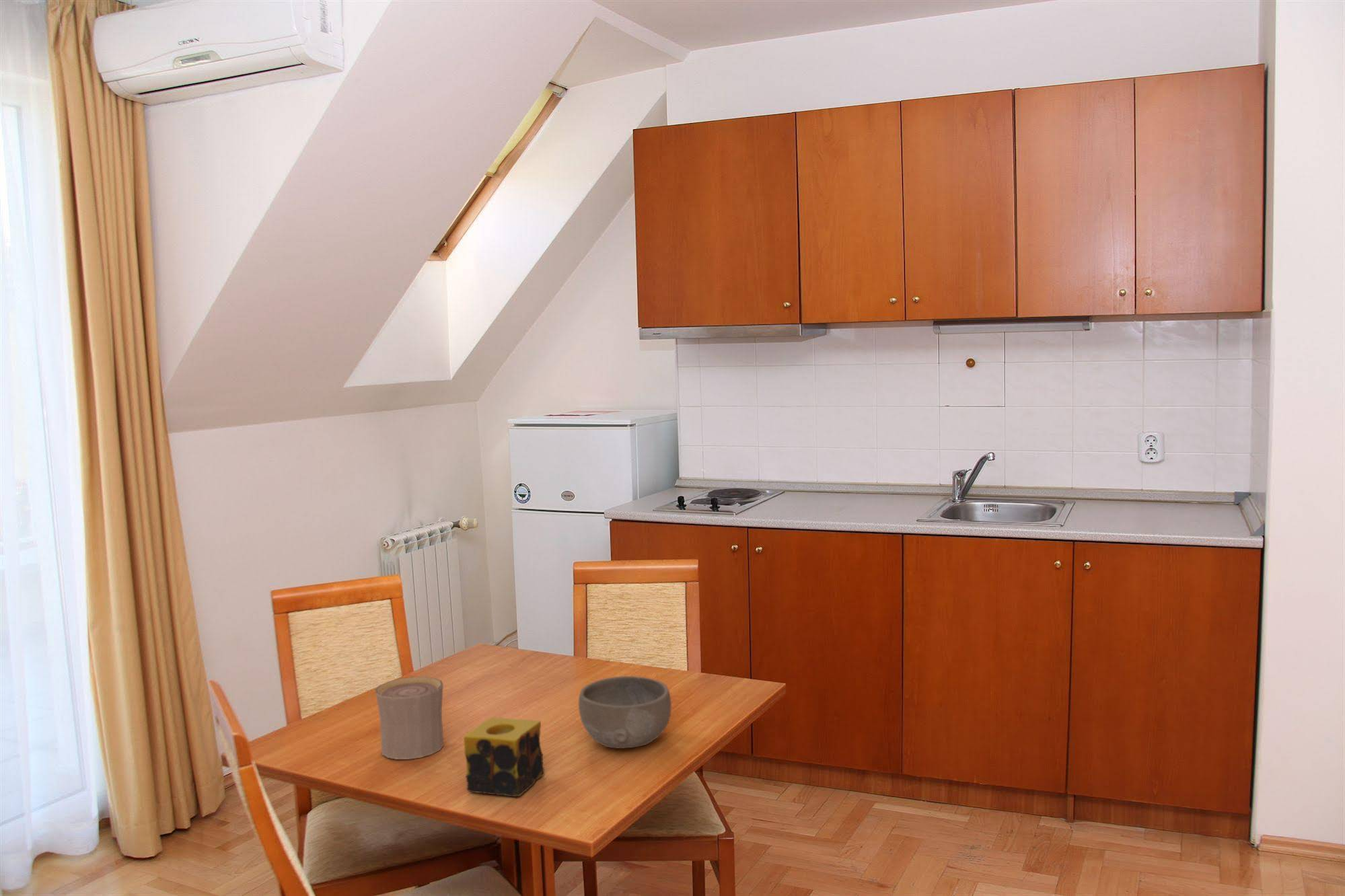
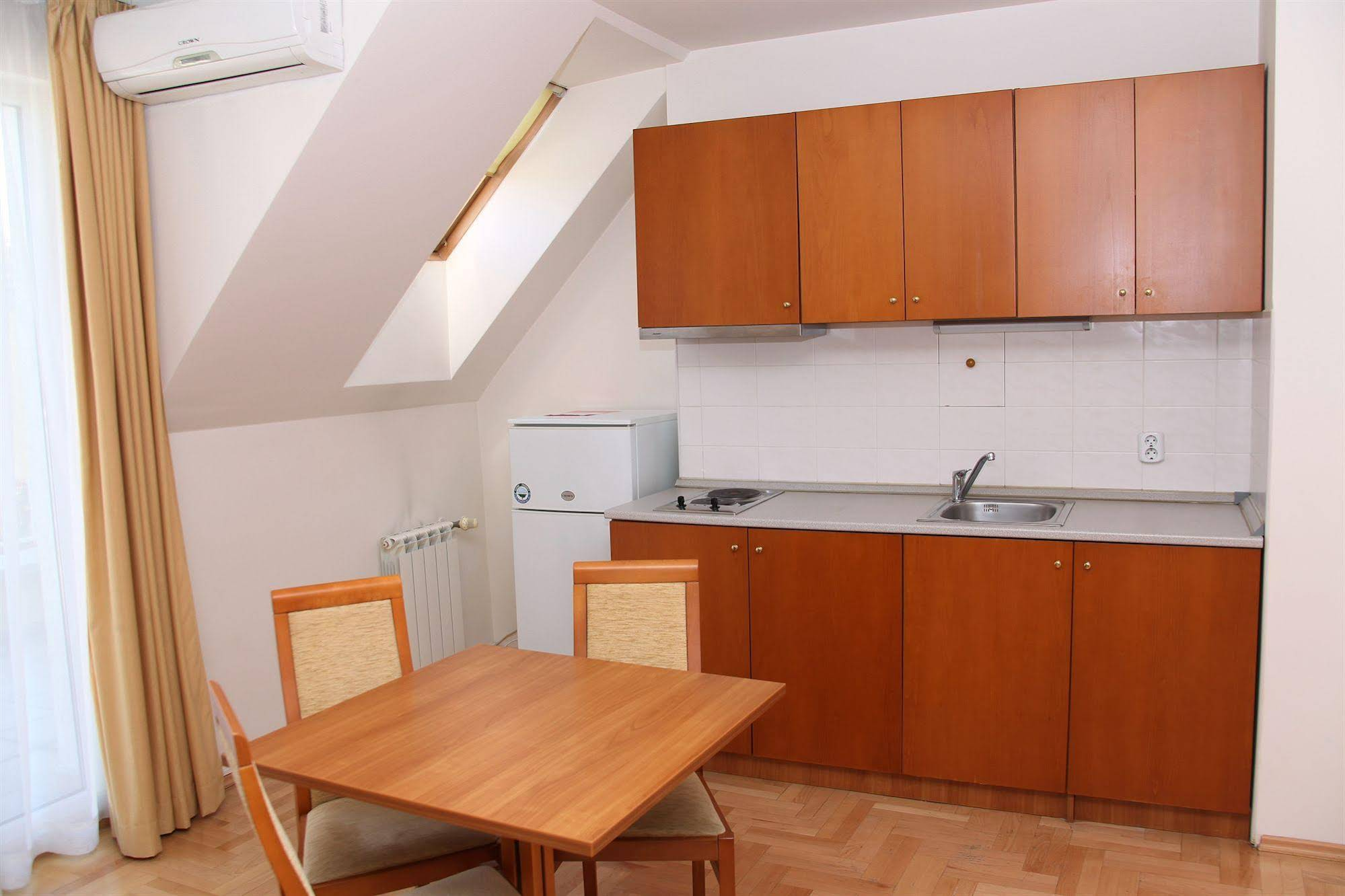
- cup [375,676,444,760]
- bowl [578,675,672,749]
- candle [463,717,545,797]
